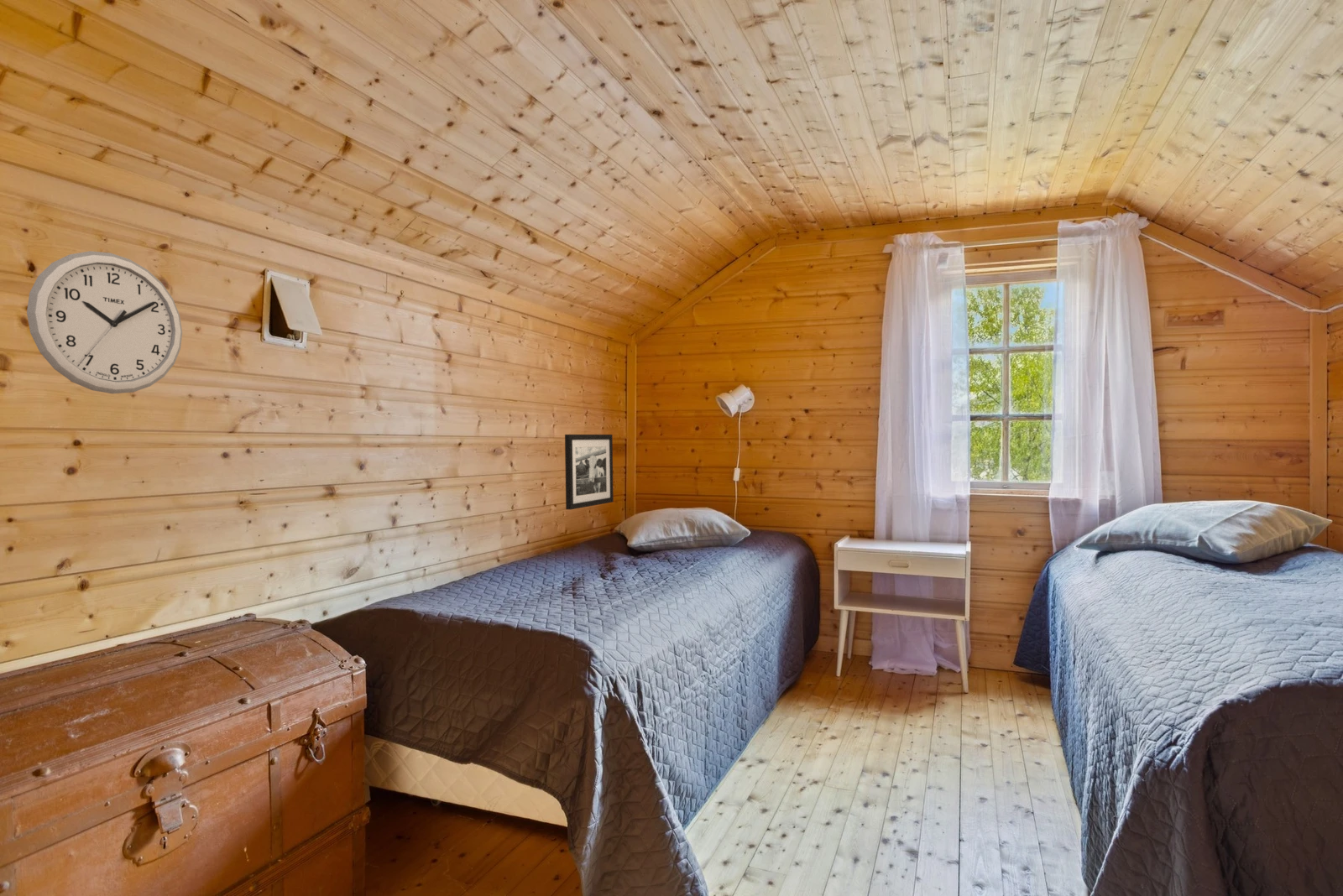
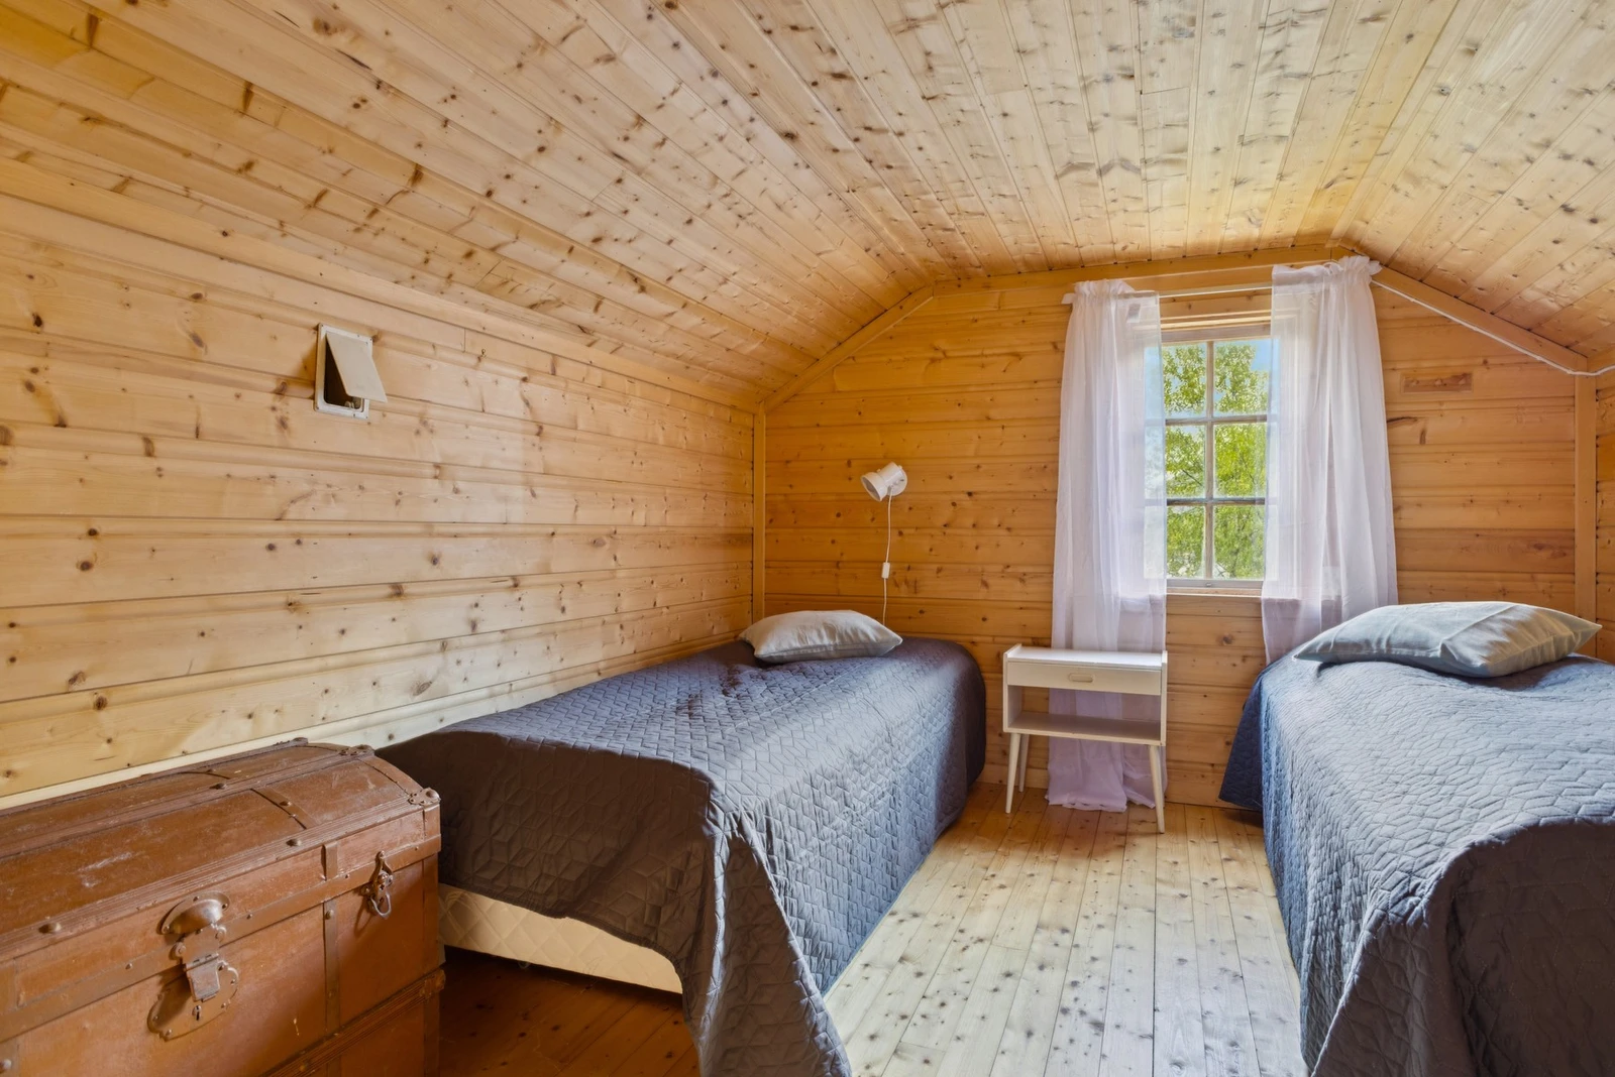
- picture frame [564,434,614,510]
- wall clock [26,250,183,394]
